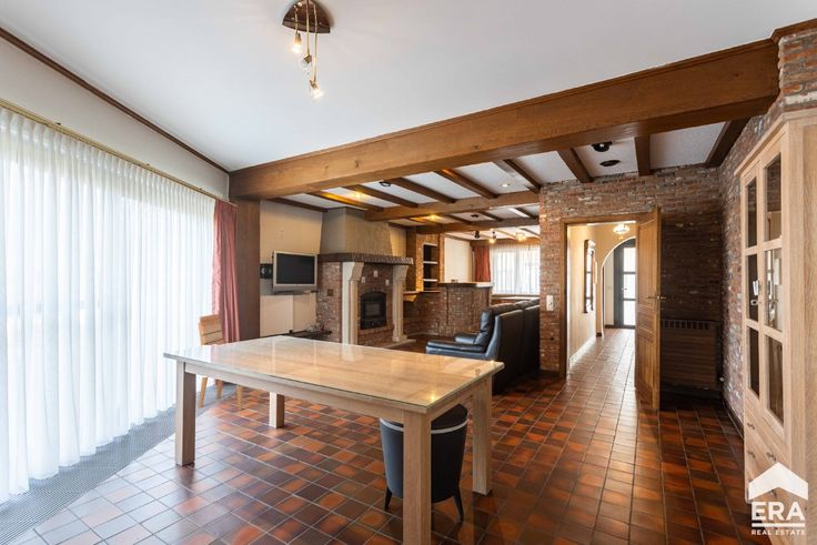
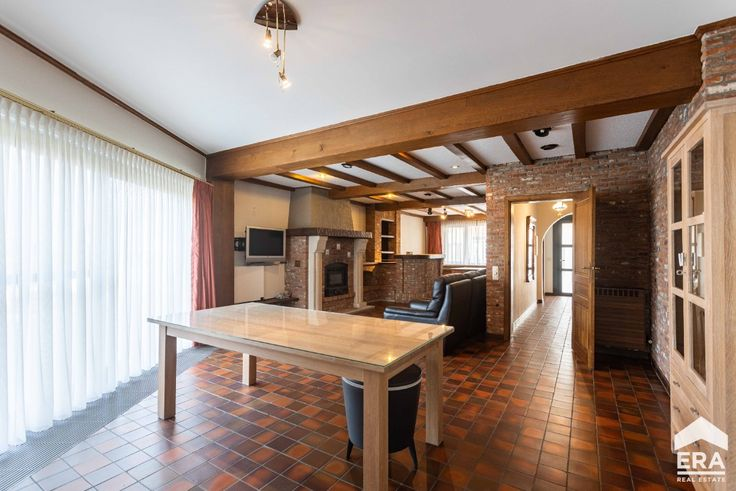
- chair [198,313,261,412]
